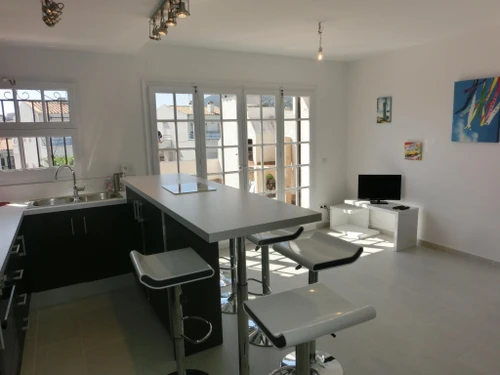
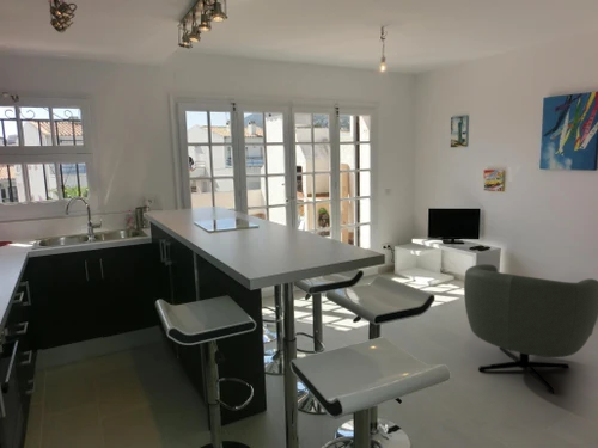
+ armchair [463,263,598,395]
